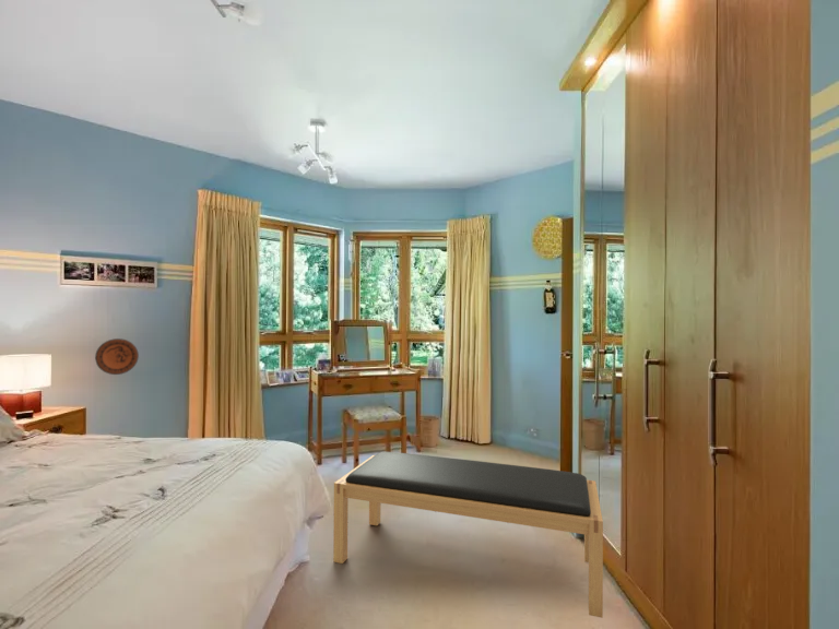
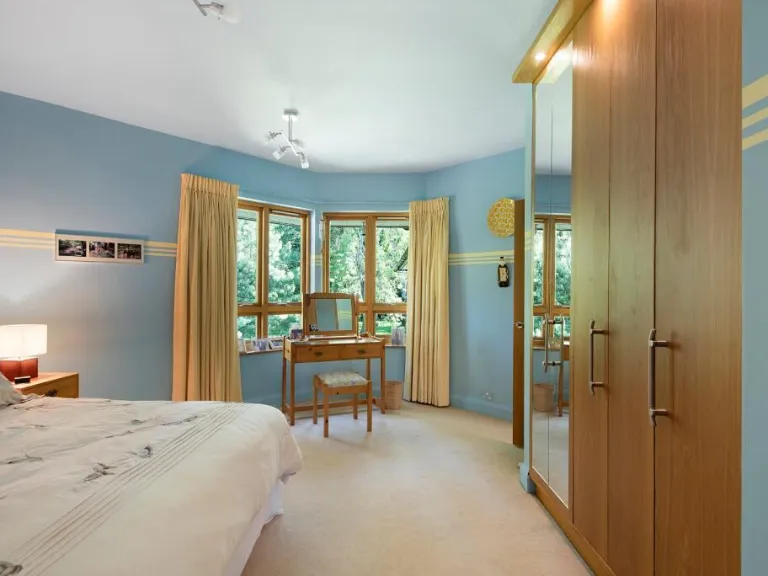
- bench [332,451,604,619]
- decorative plate [94,337,140,376]
